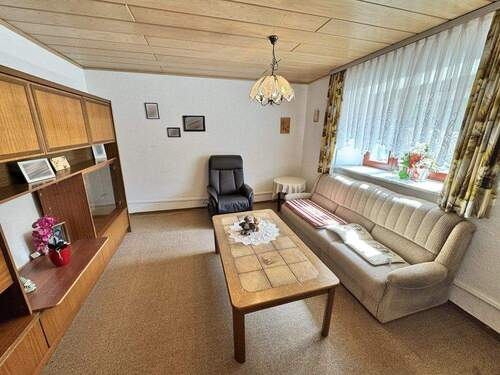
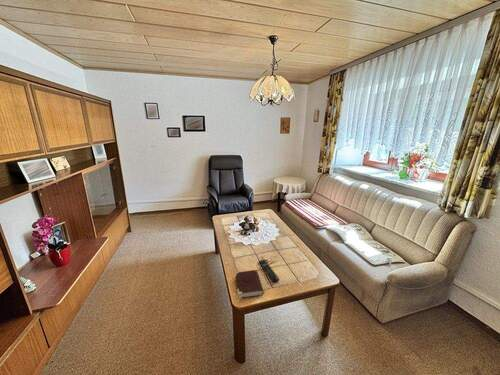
+ book [234,269,265,299]
+ remote control [258,259,280,284]
